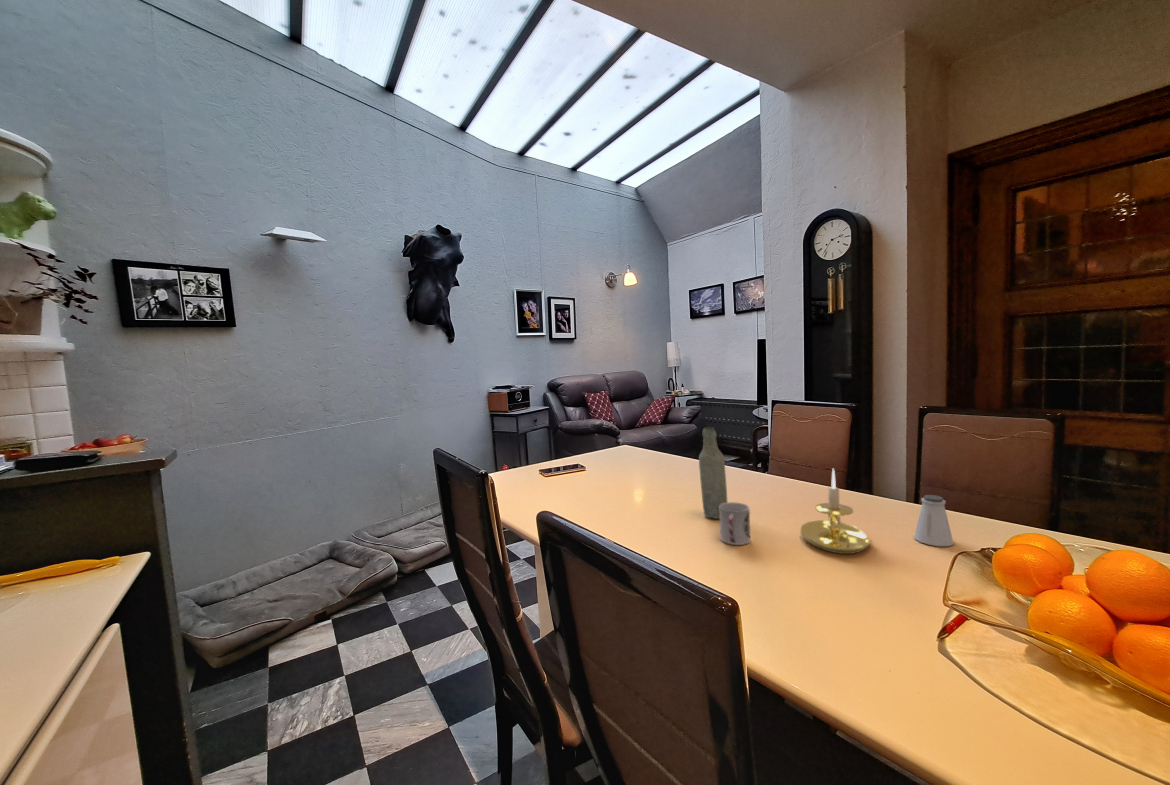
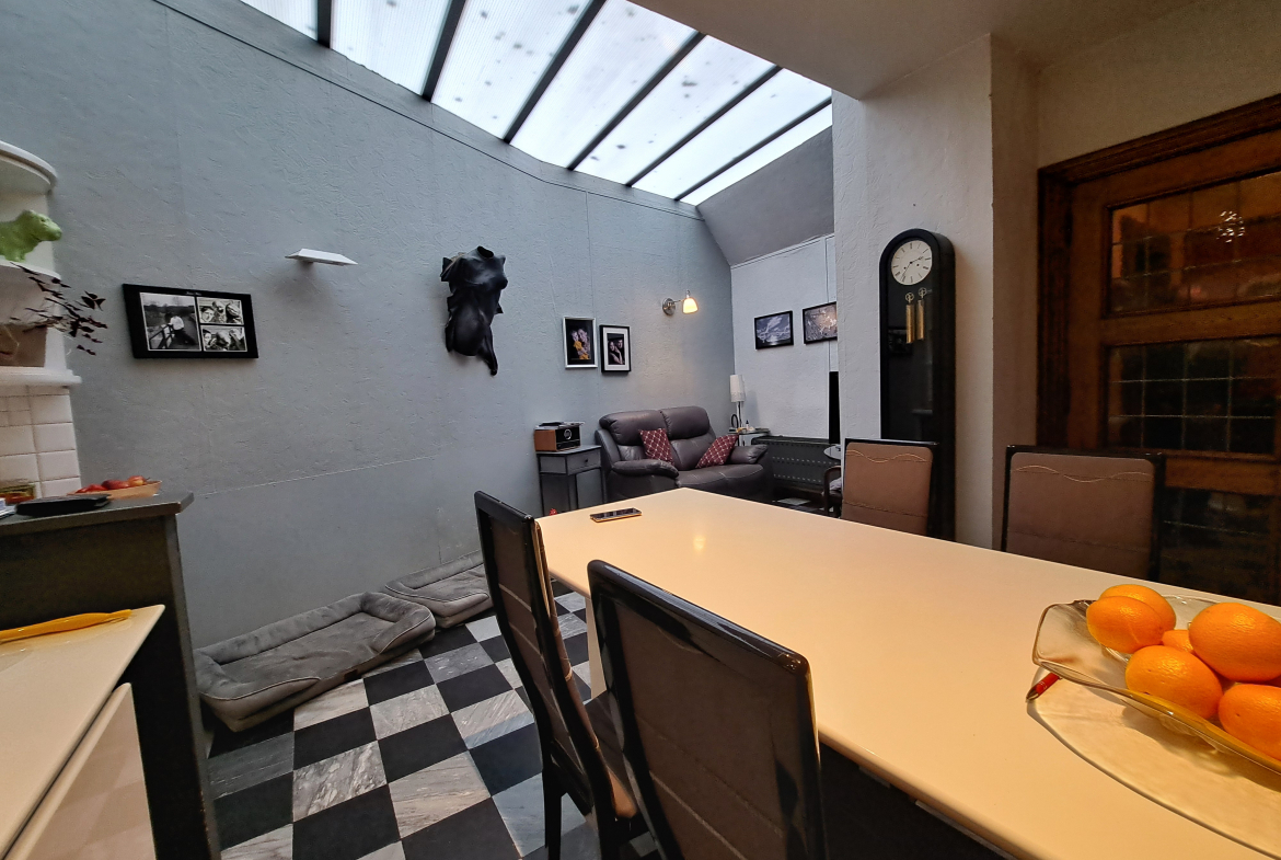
- candle holder [800,468,872,555]
- bottle [698,426,728,520]
- saltshaker [913,494,955,547]
- cup [719,501,751,546]
